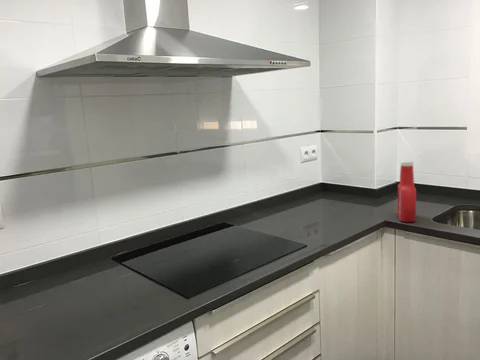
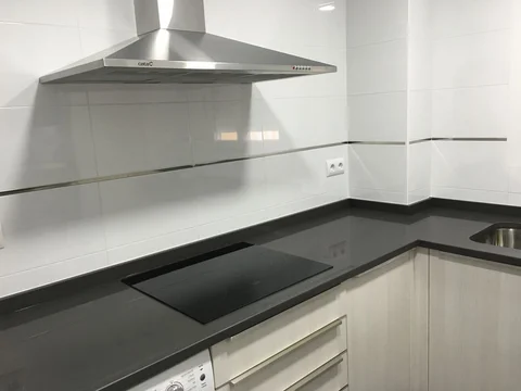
- soap bottle [397,160,417,223]
